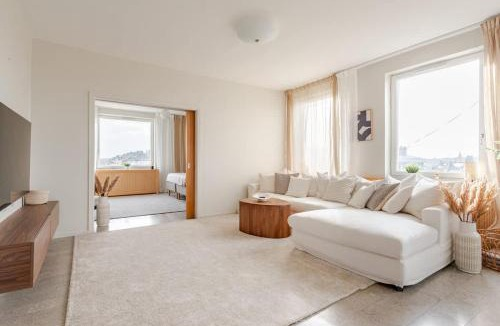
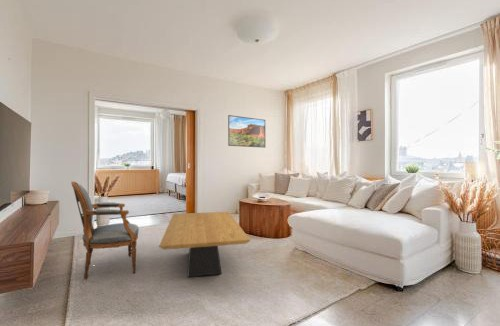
+ coffee table [158,211,251,278]
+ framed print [227,114,266,149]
+ armchair [70,181,140,280]
